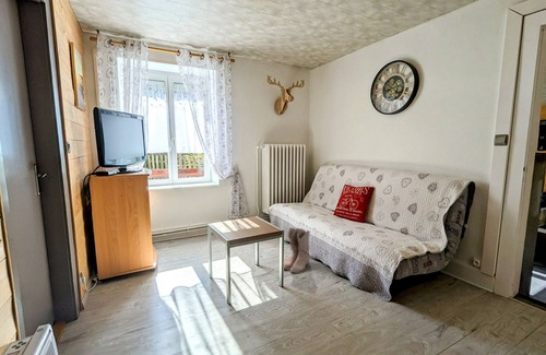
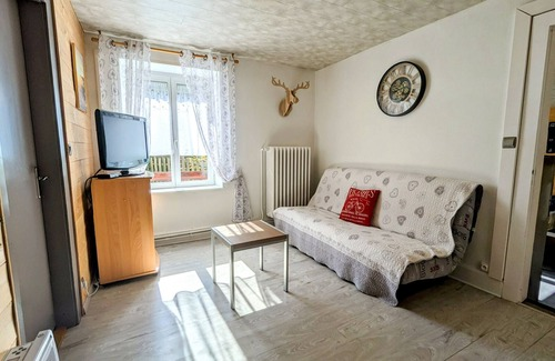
- boots [283,226,311,274]
